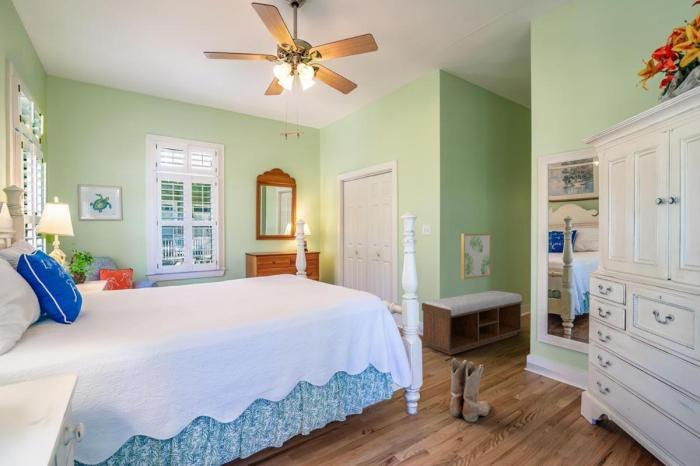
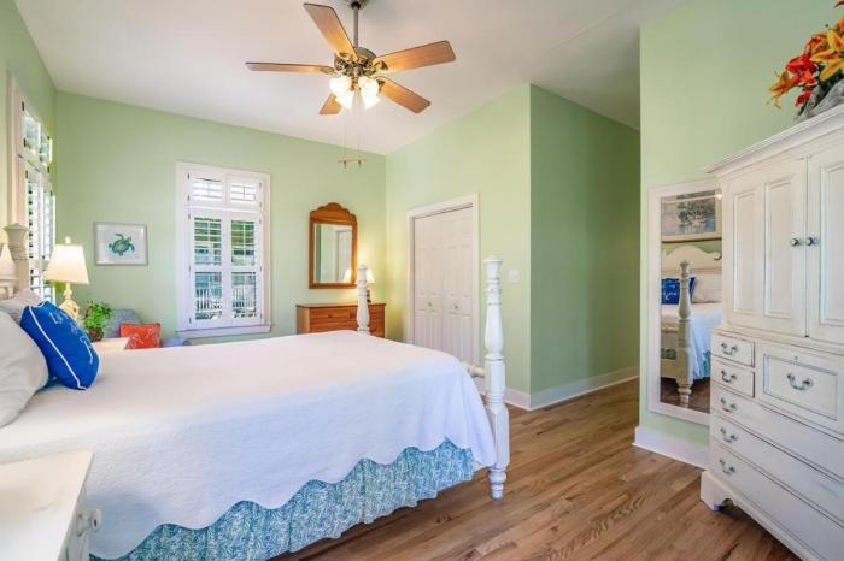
- wall art [460,232,493,280]
- boots [449,357,492,423]
- bench [421,290,523,356]
